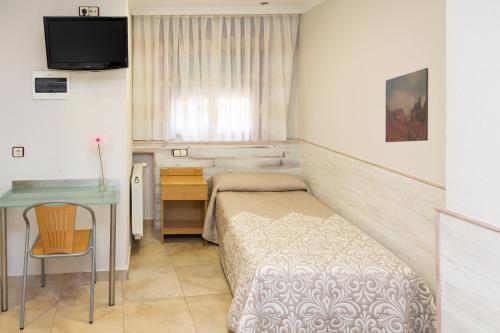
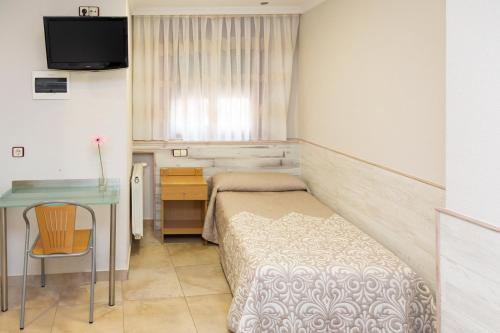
- wall art [385,67,429,143]
